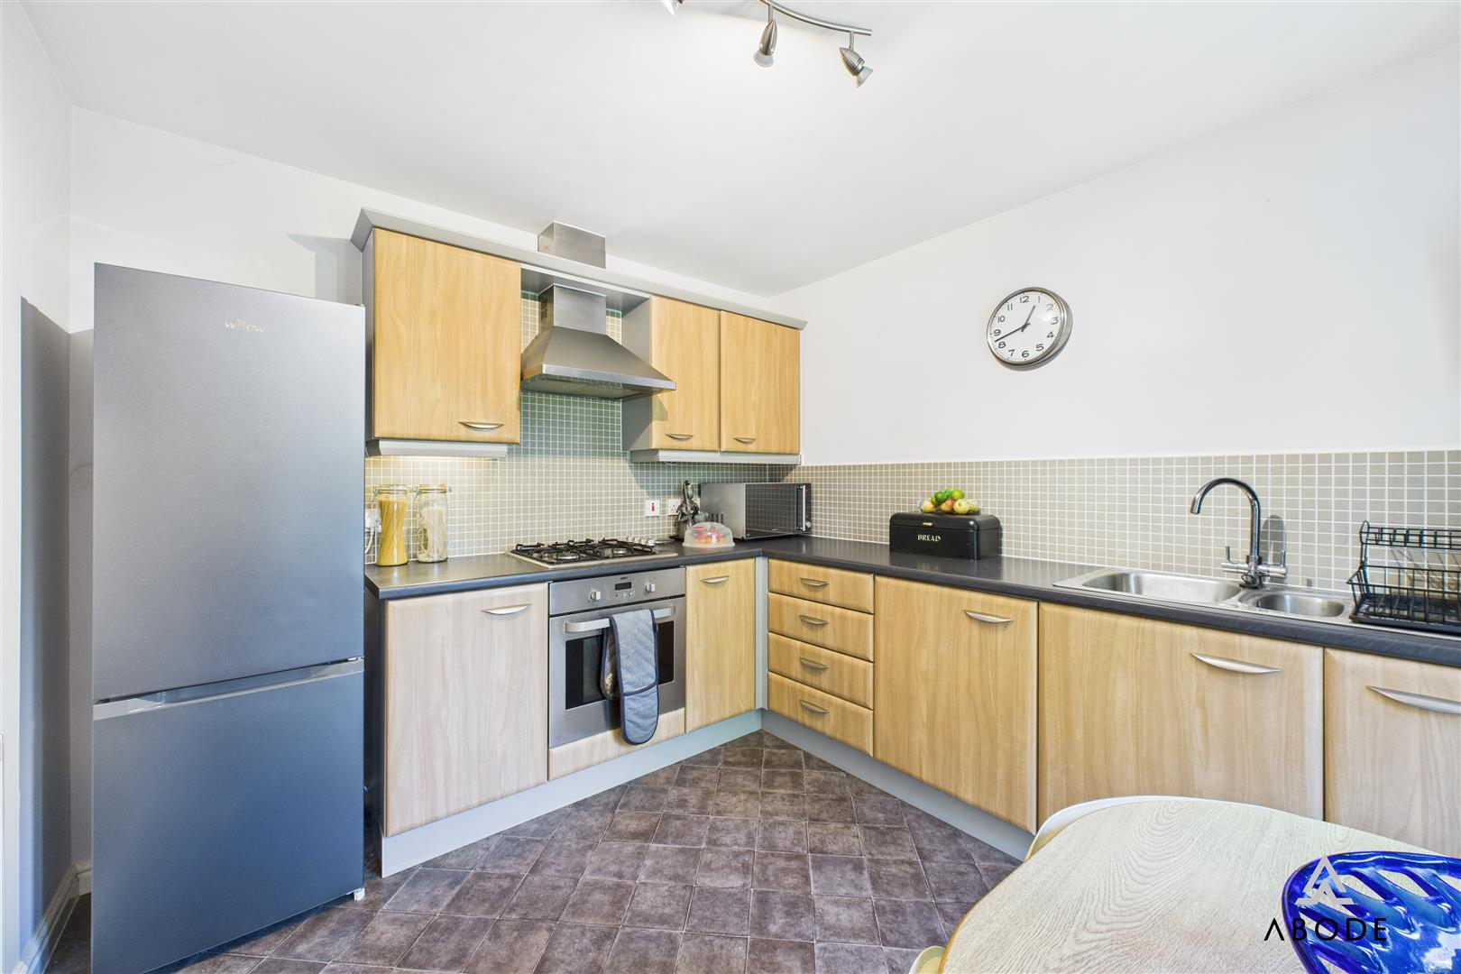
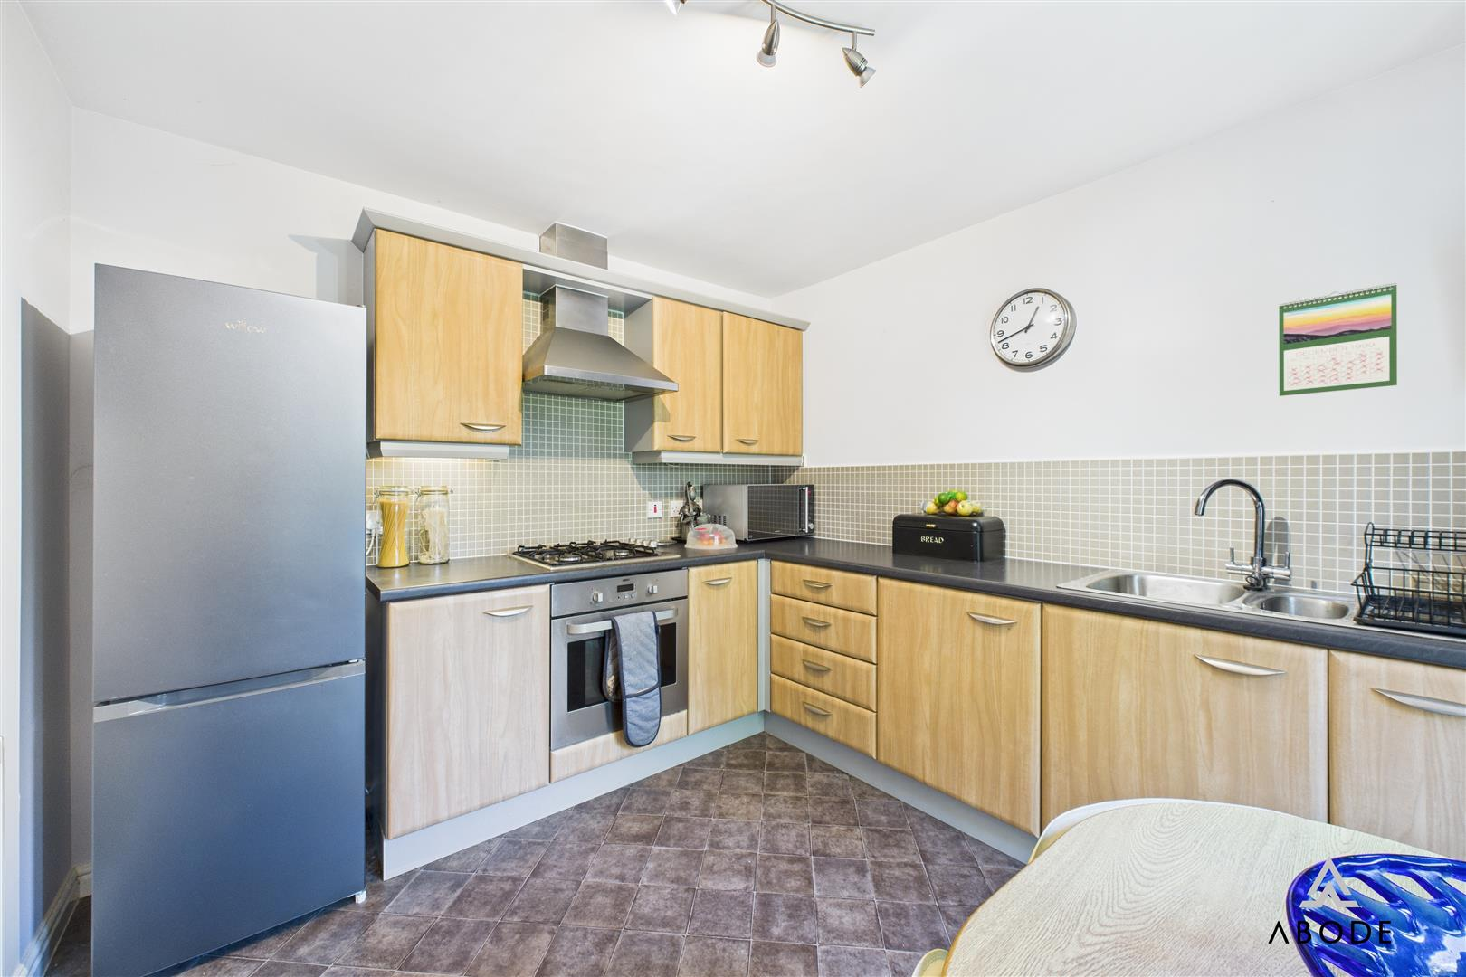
+ calendar [1278,281,1398,397]
